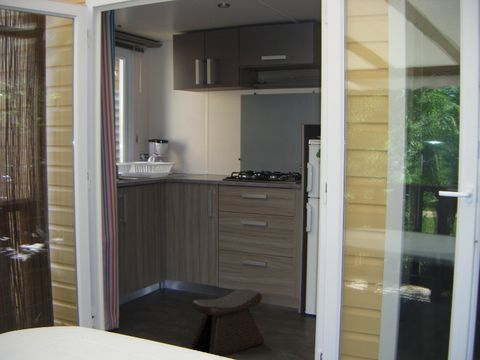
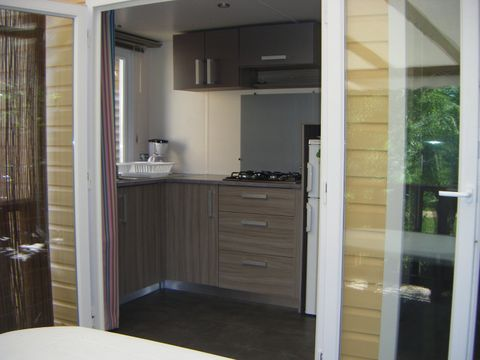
- stool [190,288,265,357]
